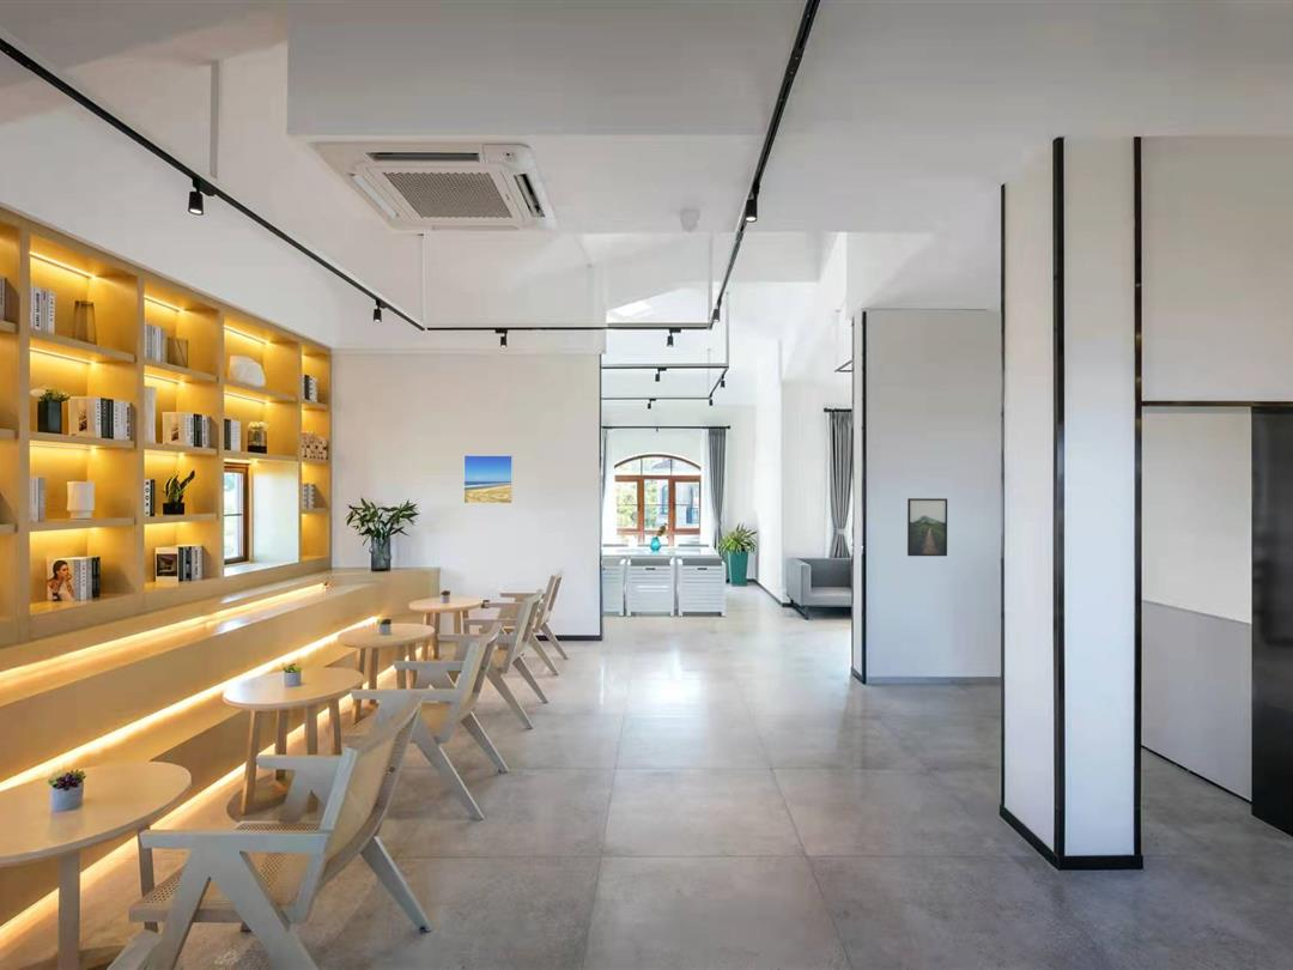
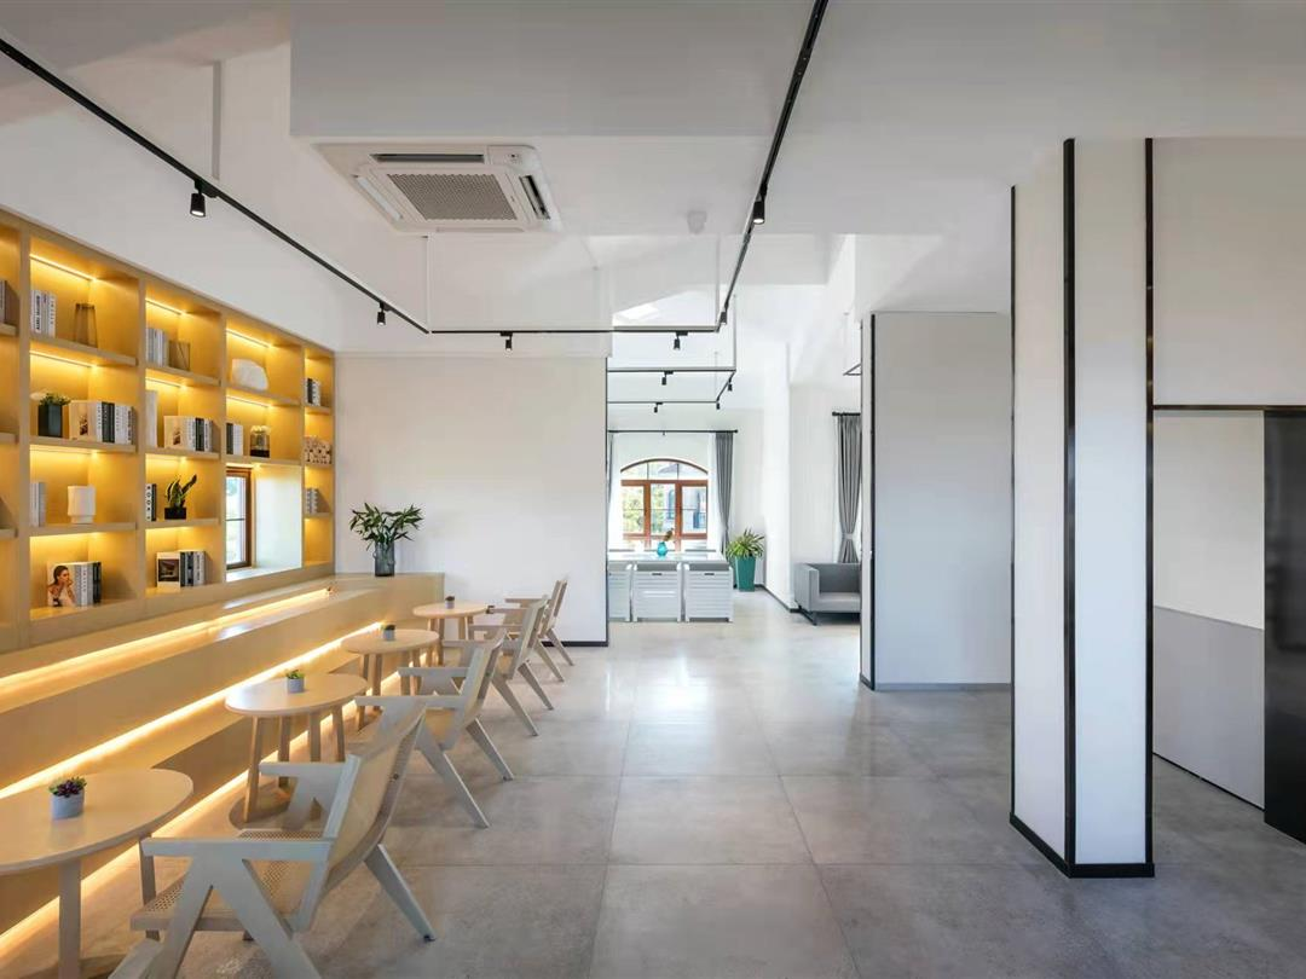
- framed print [906,497,948,557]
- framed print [462,454,514,504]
